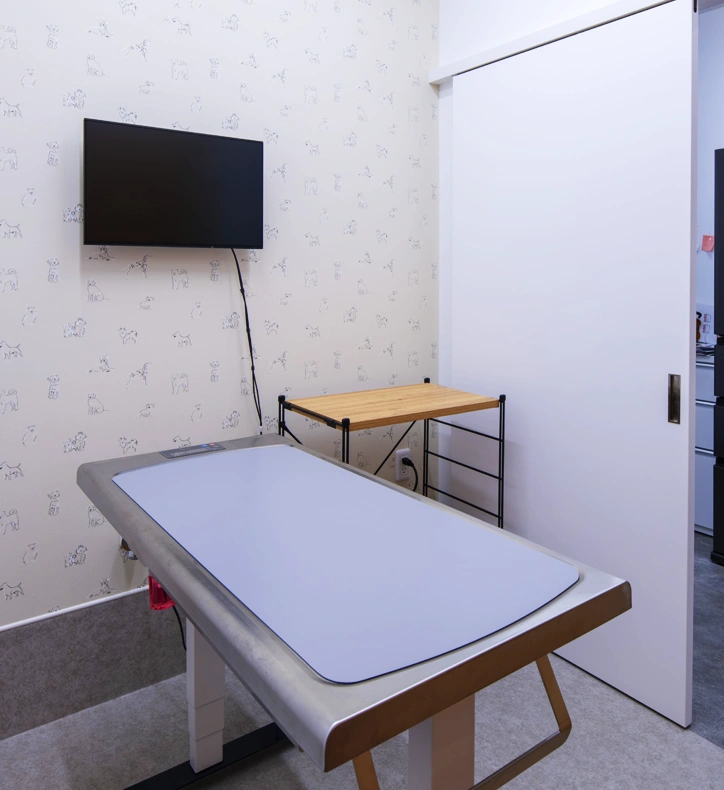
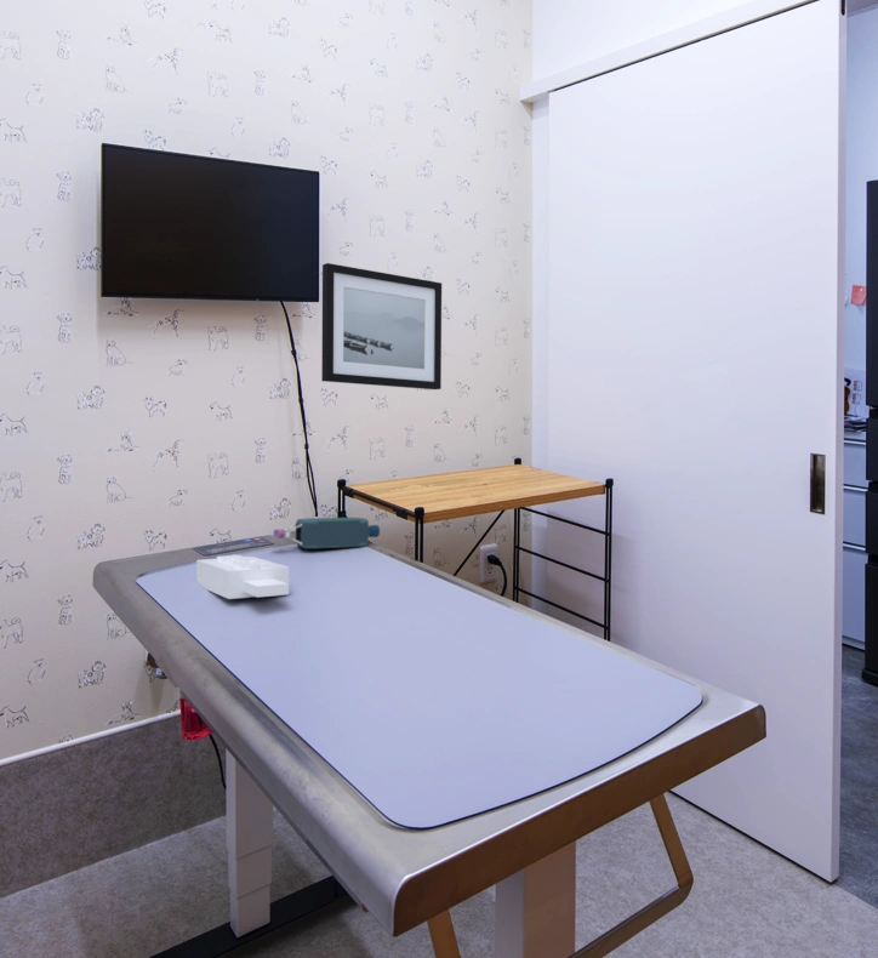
+ bottle [269,517,381,549]
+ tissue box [195,553,290,600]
+ wall art [320,262,443,390]
